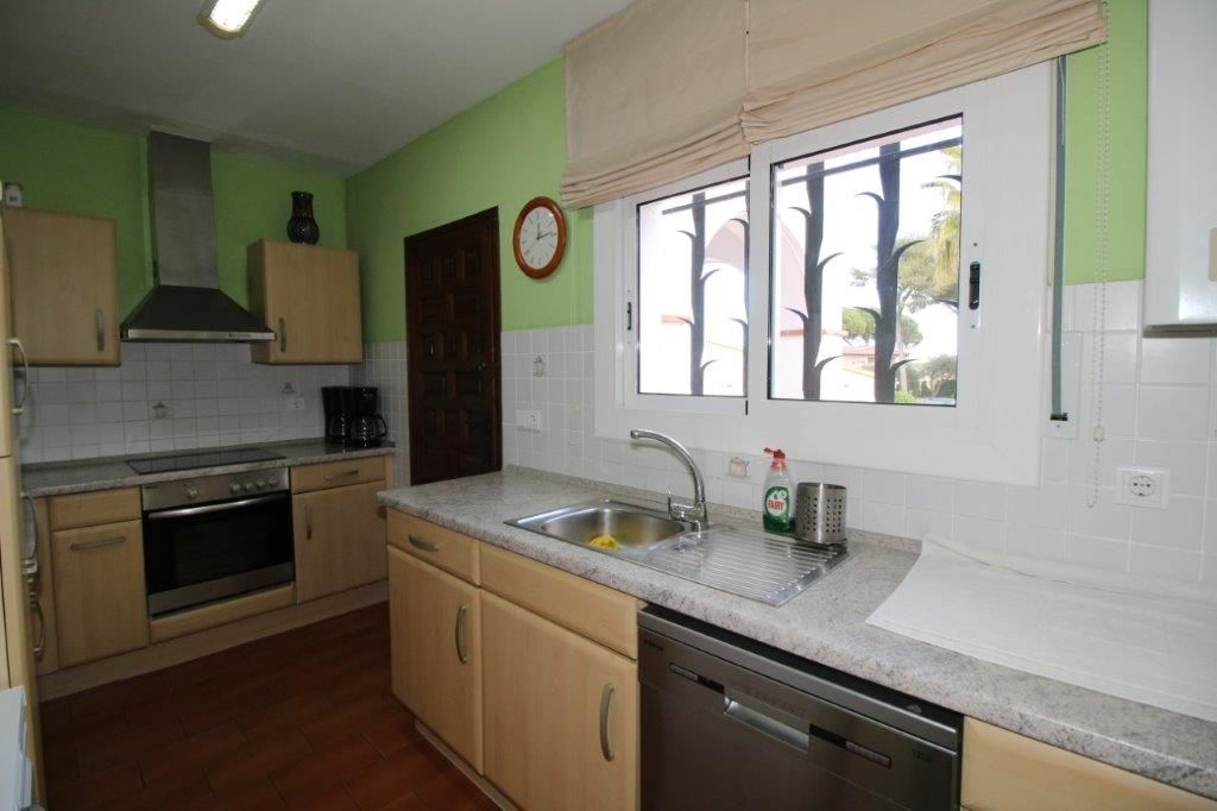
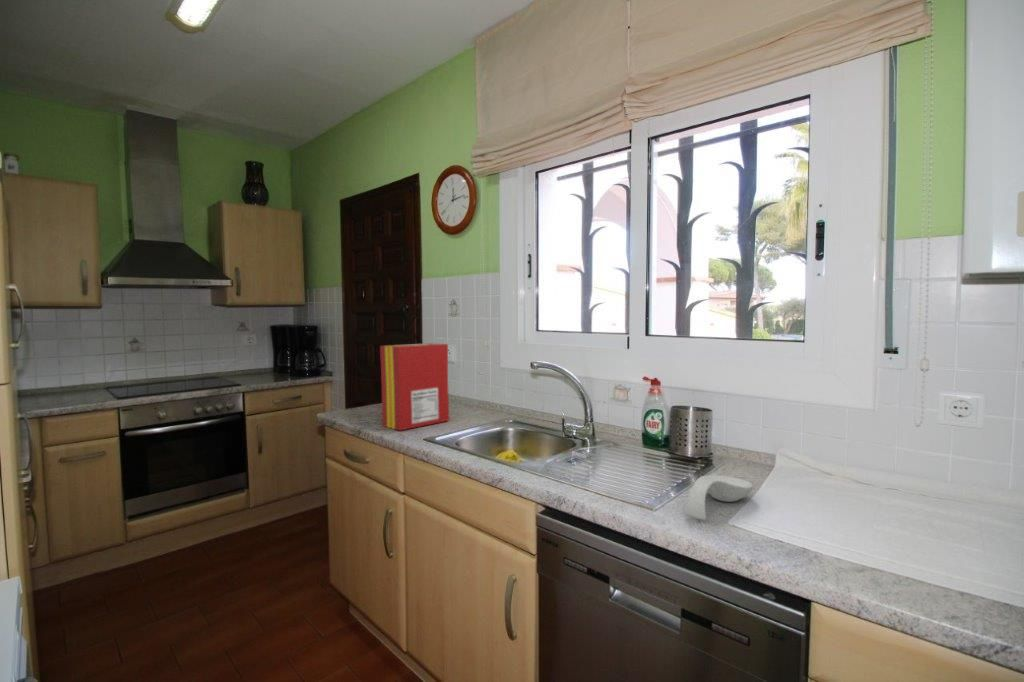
+ cereal box [379,342,450,431]
+ spoon rest [683,474,754,521]
